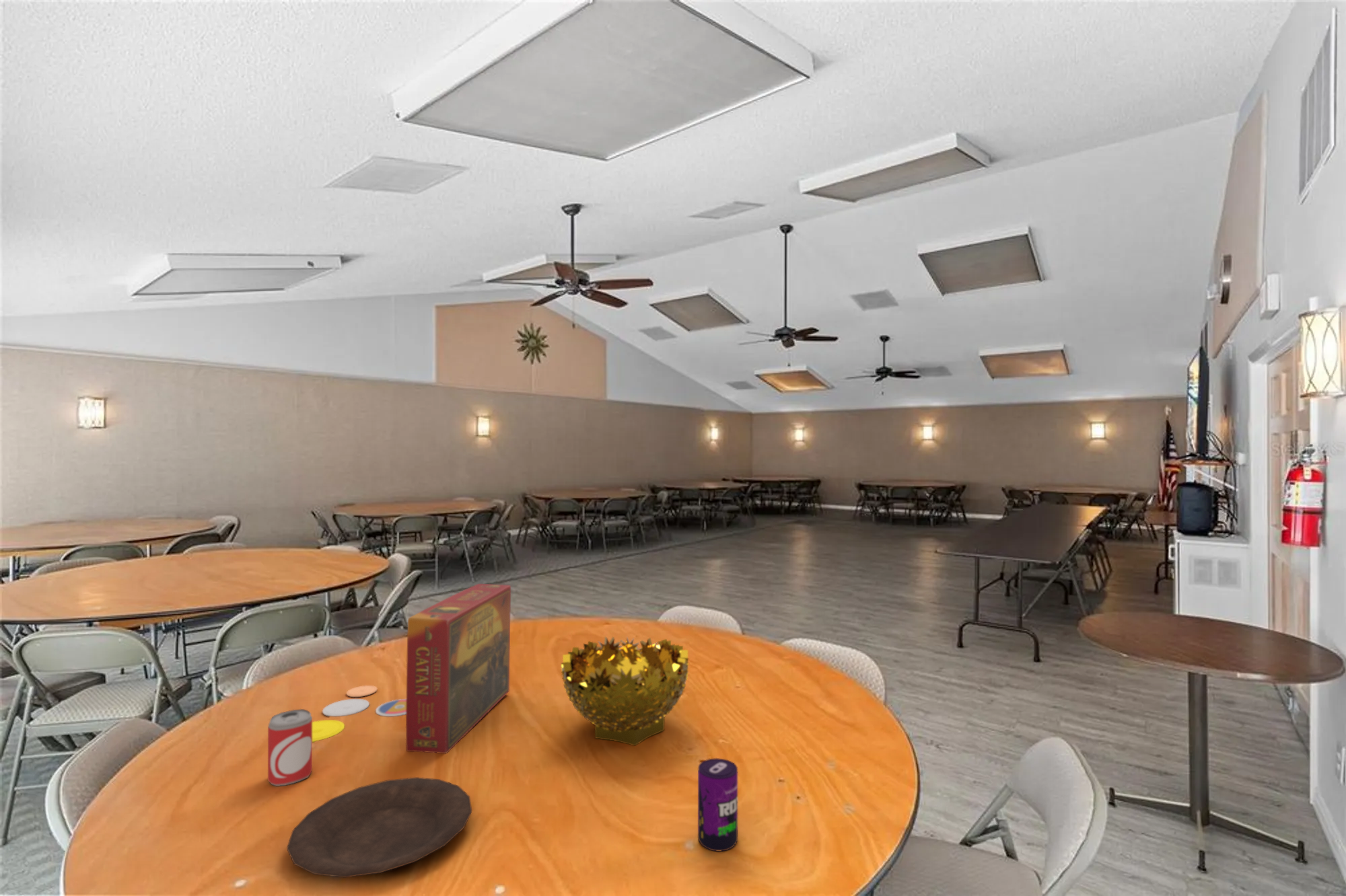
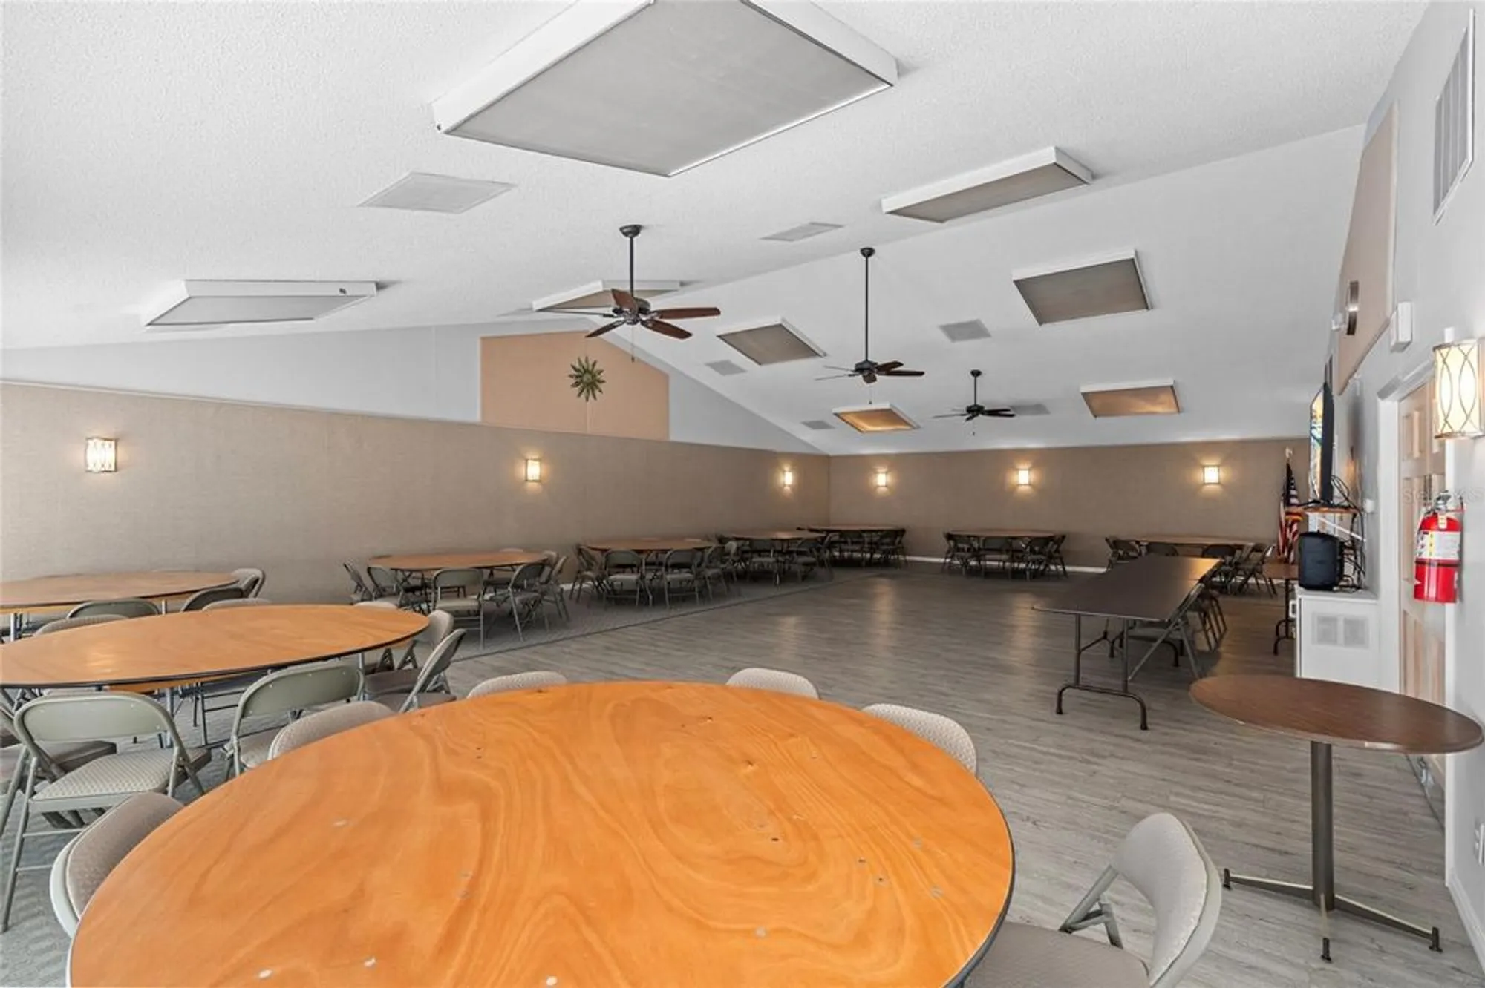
- beverage can [697,757,738,852]
- plate [312,685,406,743]
- board game [405,583,511,754]
- beer can [267,708,313,787]
- plate [286,777,472,879]
- decorative bowl [560,636,689,747]
